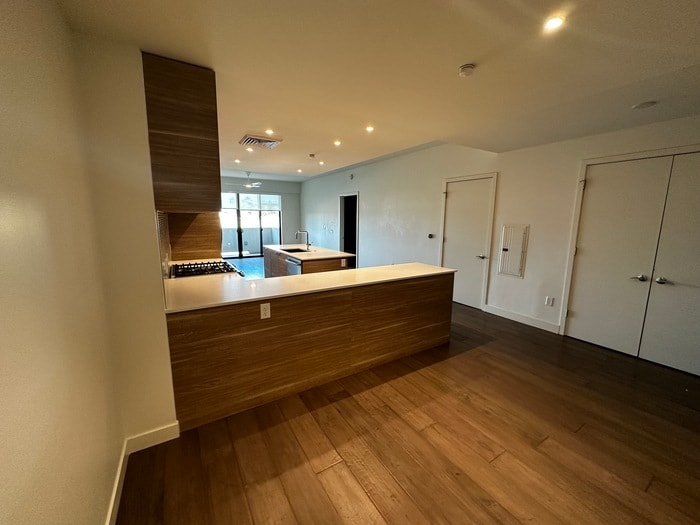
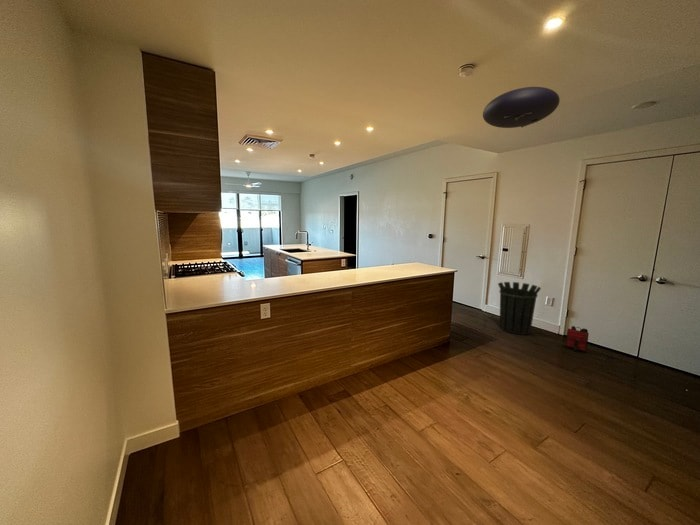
+ backpack [565,325,590,353]
+ waste bin [497,281,542,336]
+ ceiling light [482,86,561,129]
